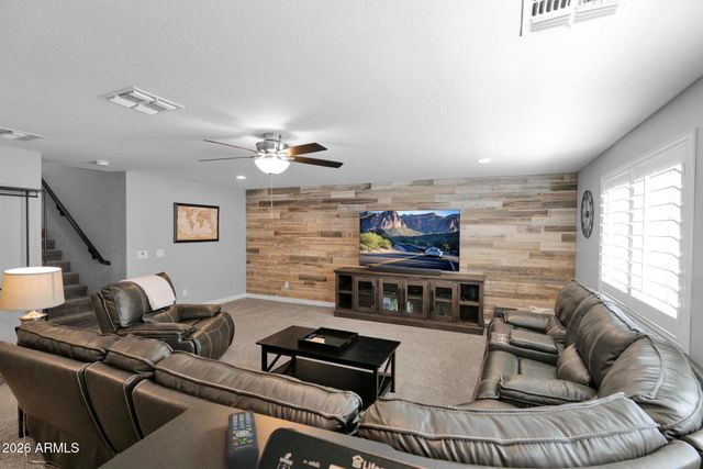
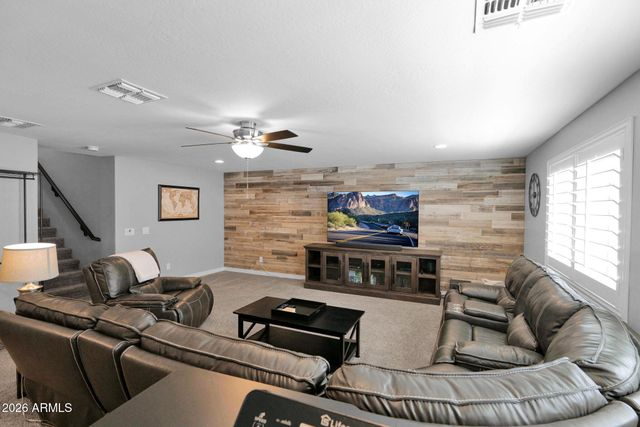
- remote control [225,410,260,469]
